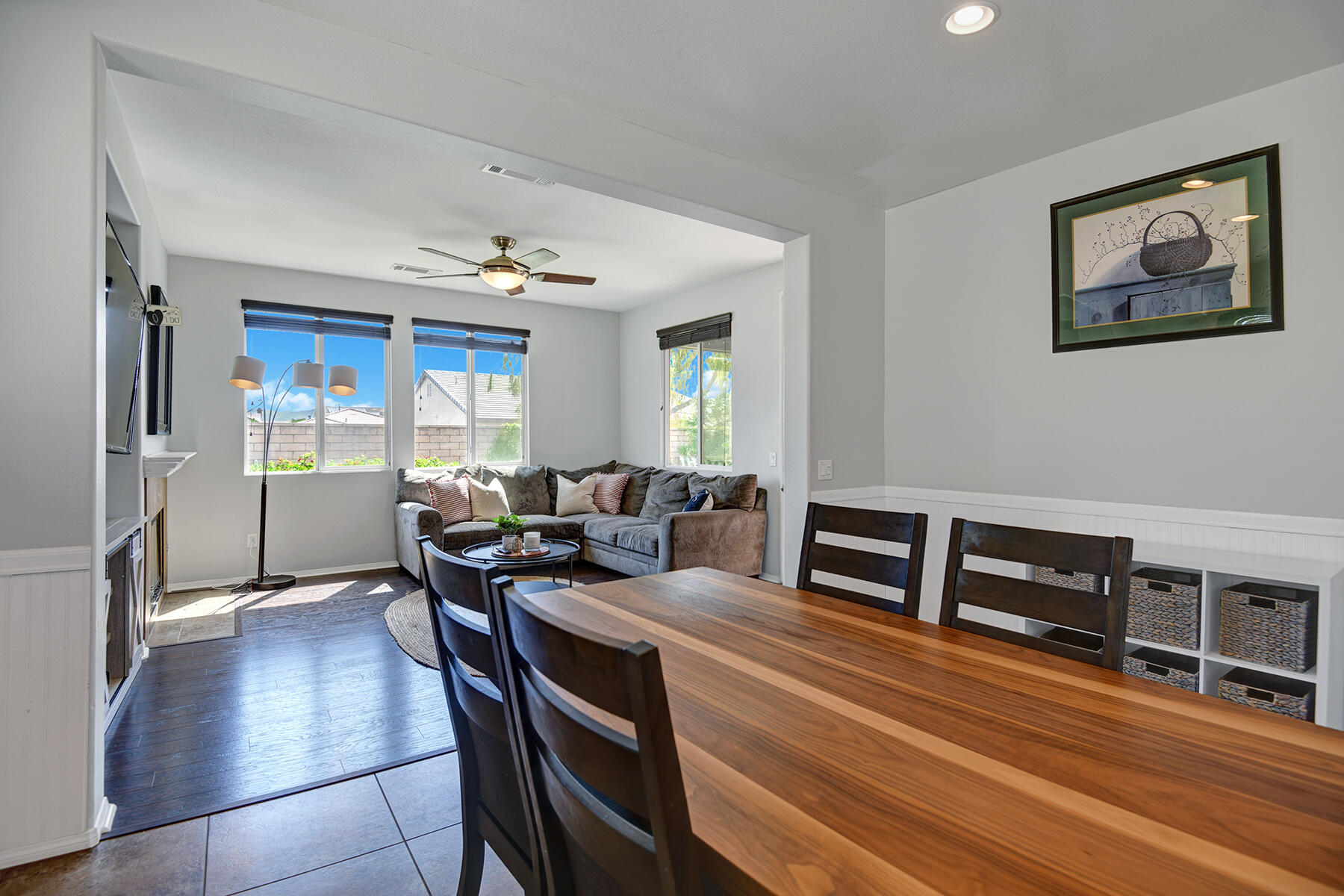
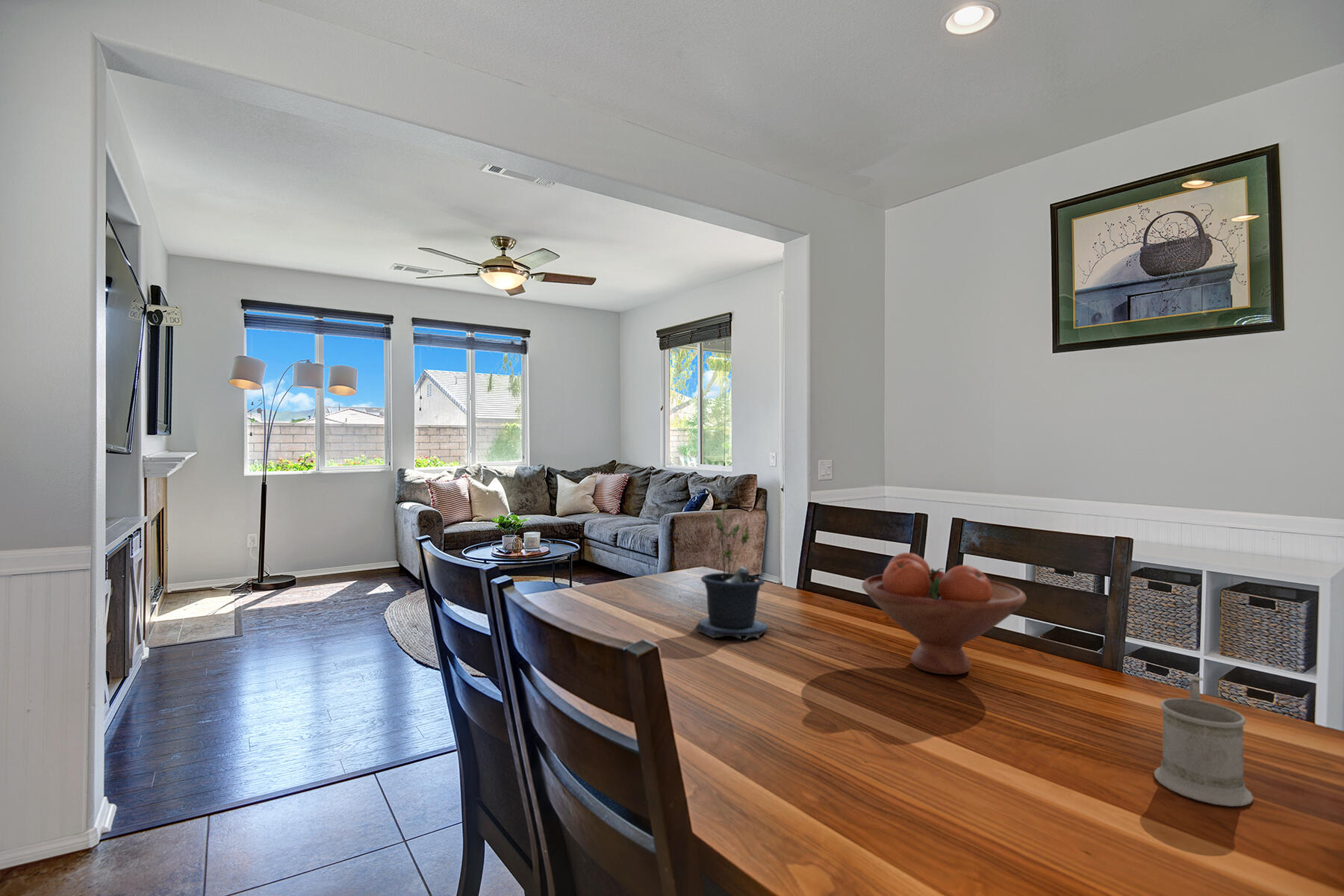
+ mug [1154,675,1254,807]
+ fruit bowl [862,552,1027,676]
+ potted plant [694,503,772,641]
